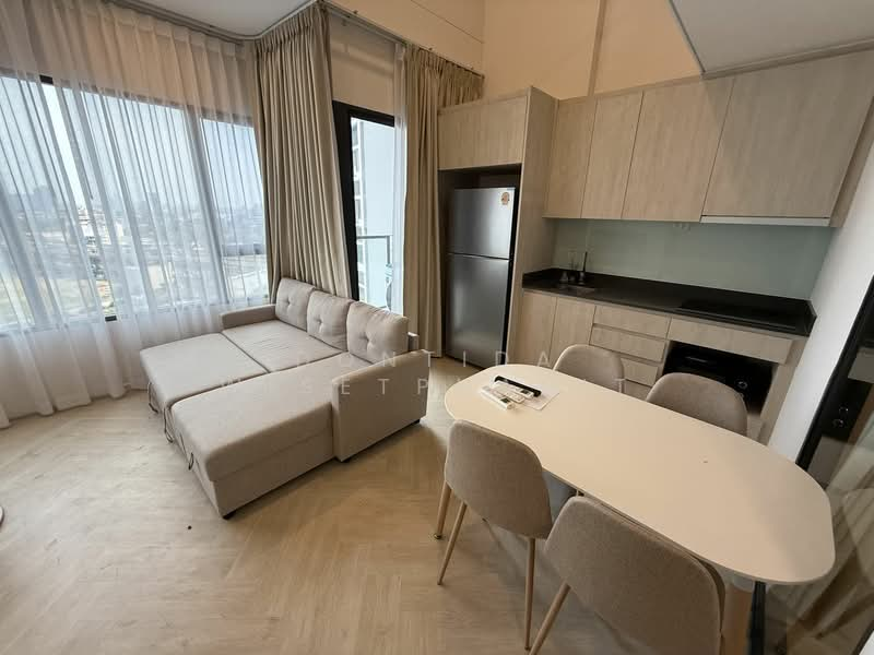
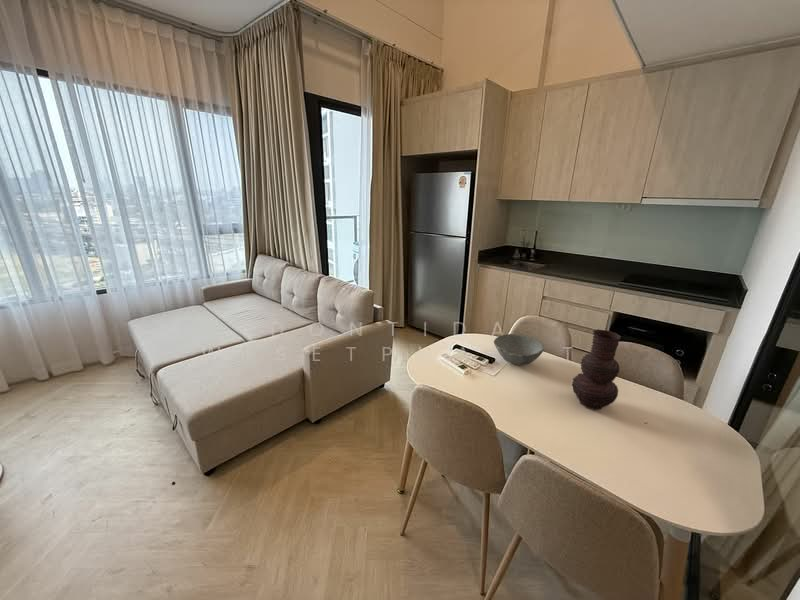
+ bowl [493,333,545,366]
+ vase [571,328,622,411]
